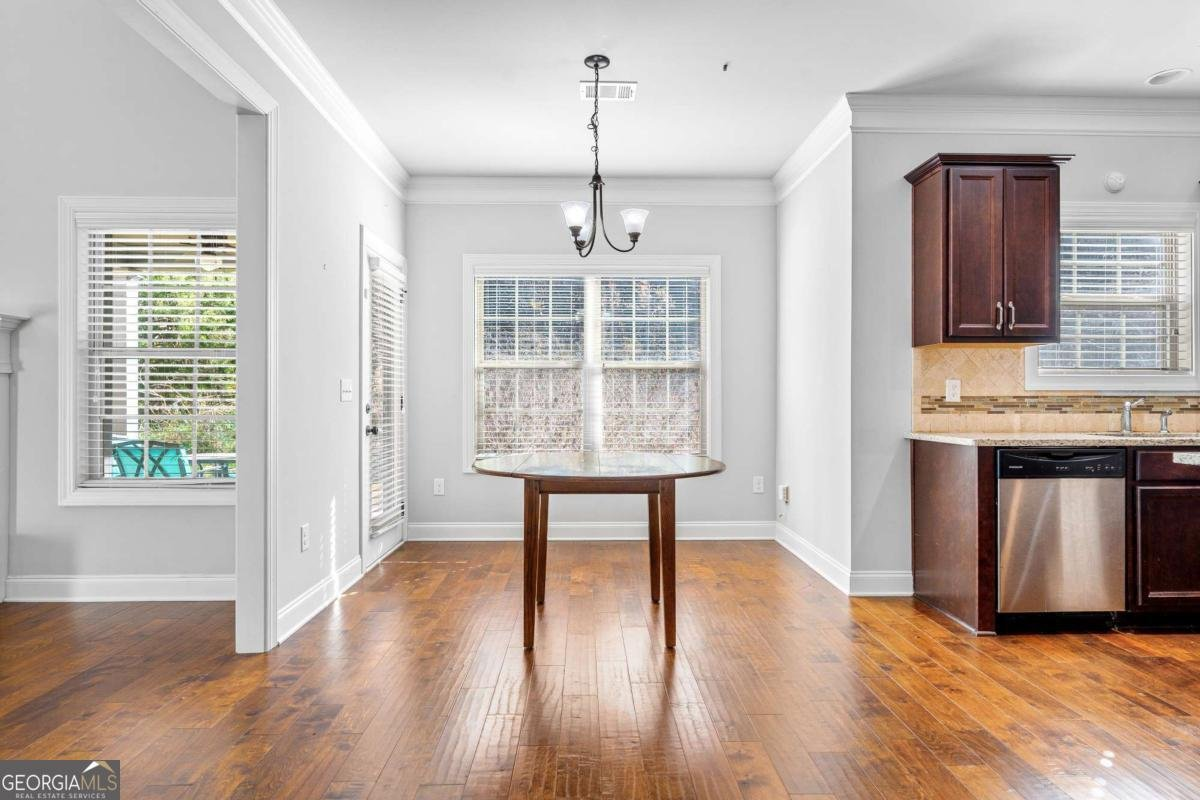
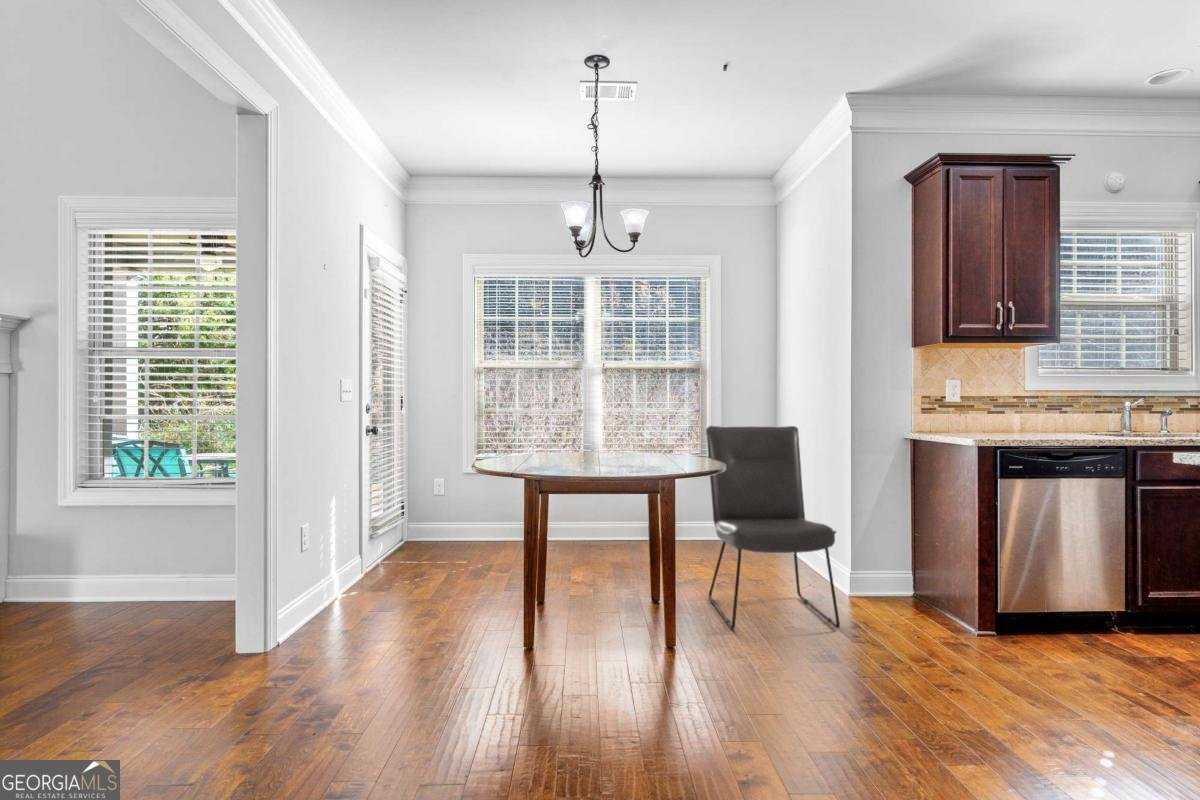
+ chair [705,425,841,631]
